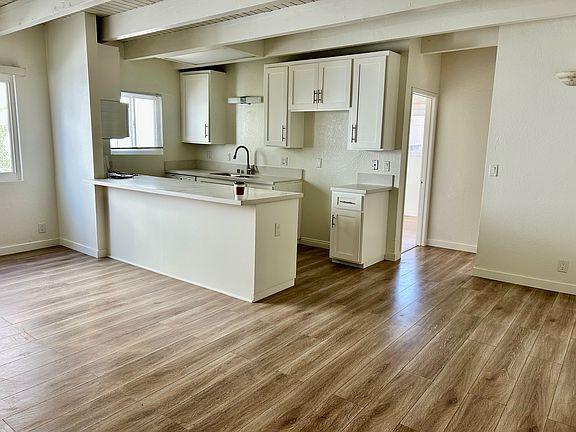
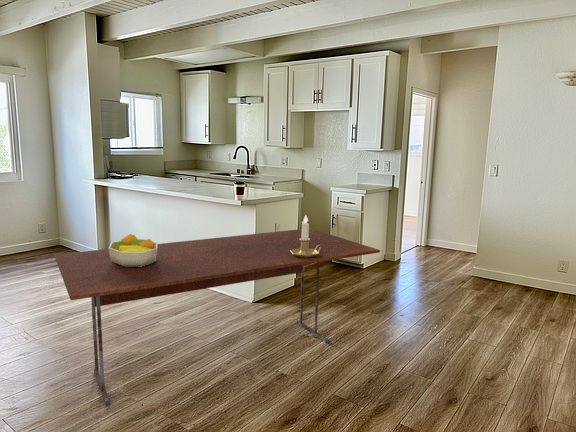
+ dining table [54,227,381,407]
+ candlestick [290,214,321,258]
+ fruit bowl [108,233,158,267]
